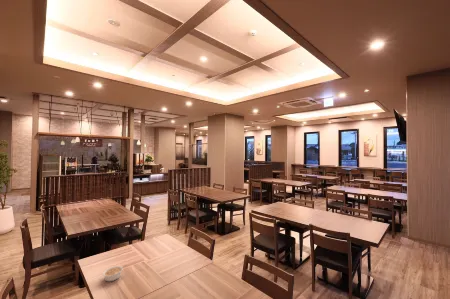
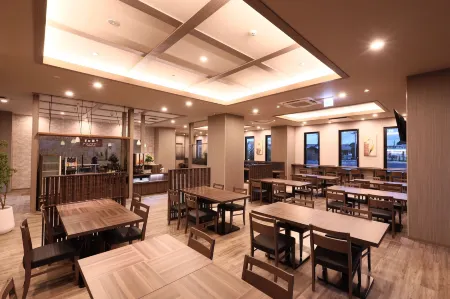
- legume [101,264,128,282]
